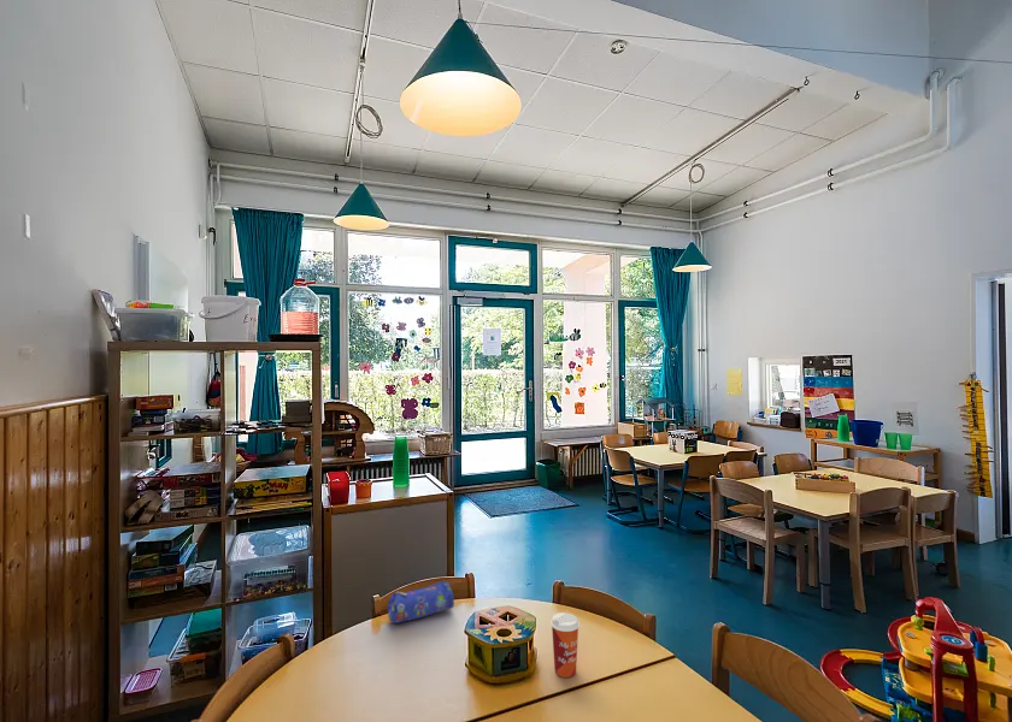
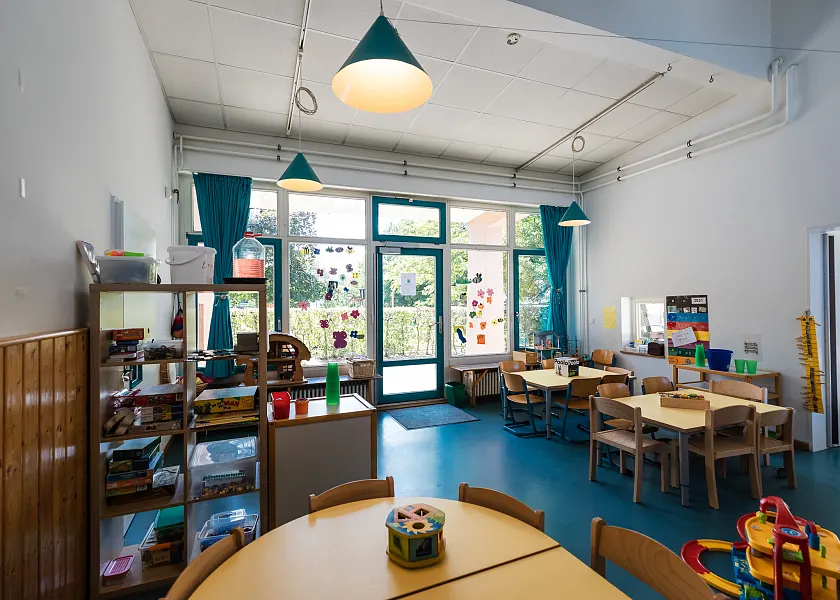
- pencil case [387,580,455,625]
- paper cup [549,611,581,679]
